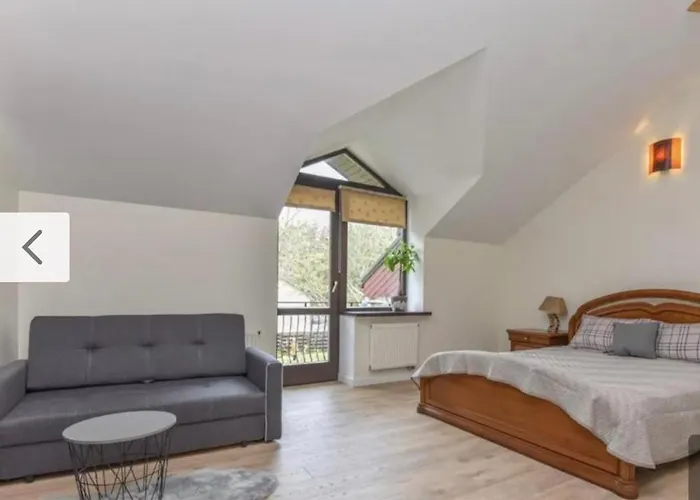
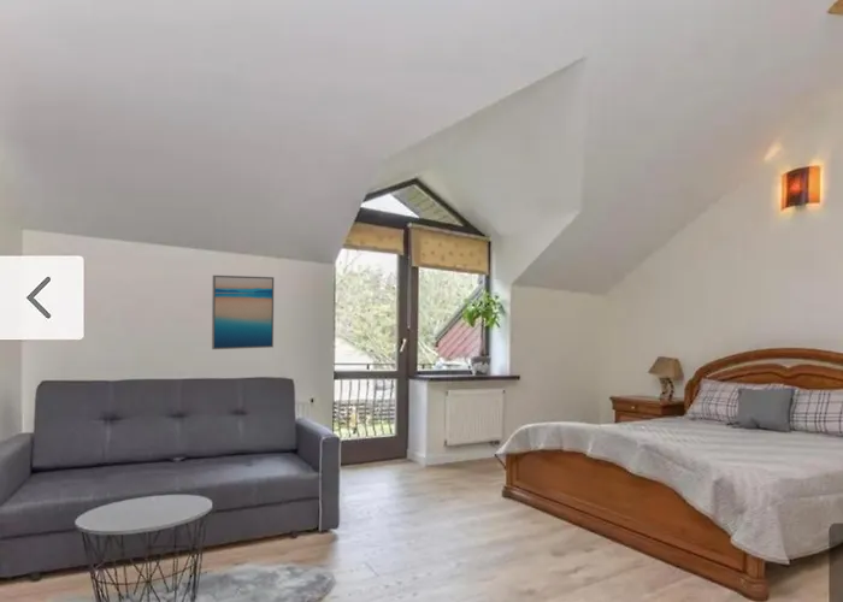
+ wall art [211,275,275,350]
